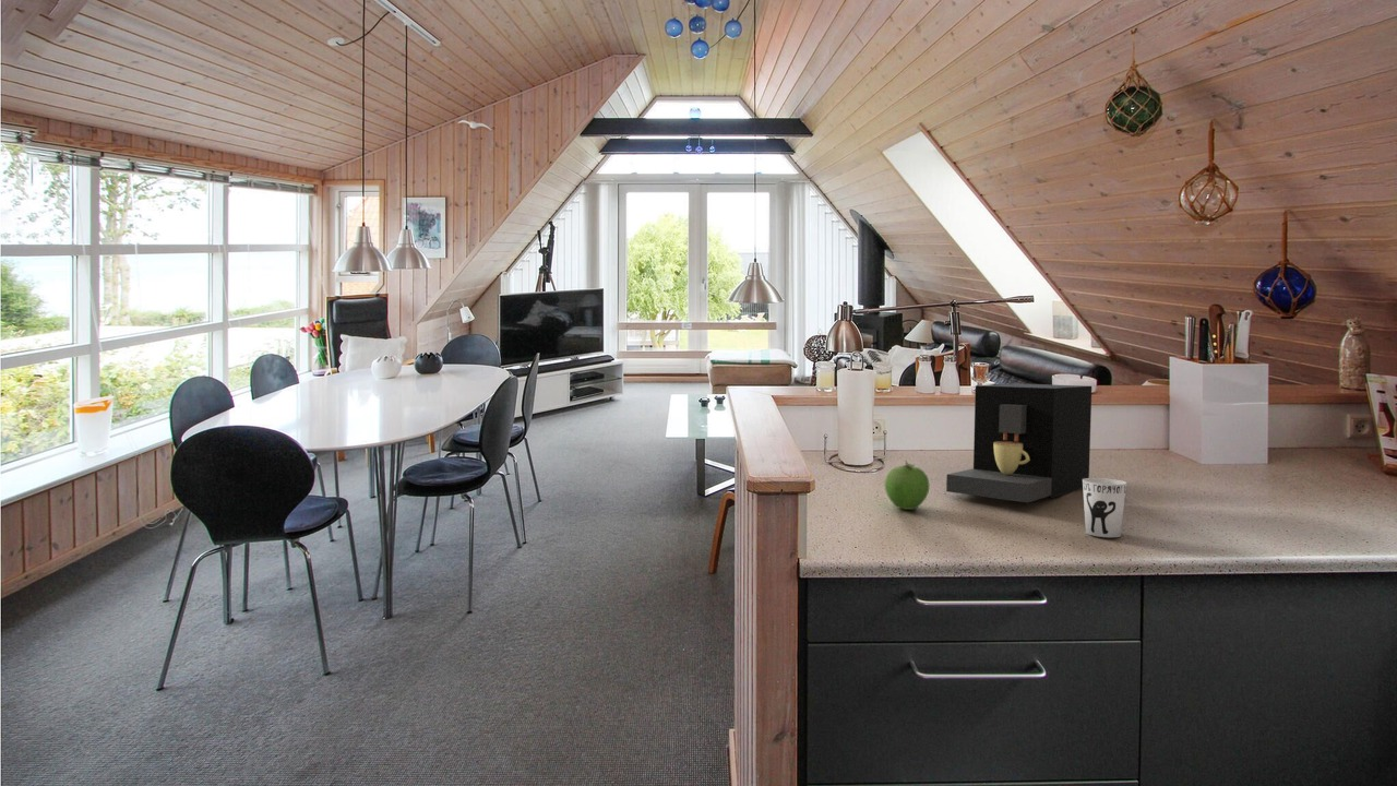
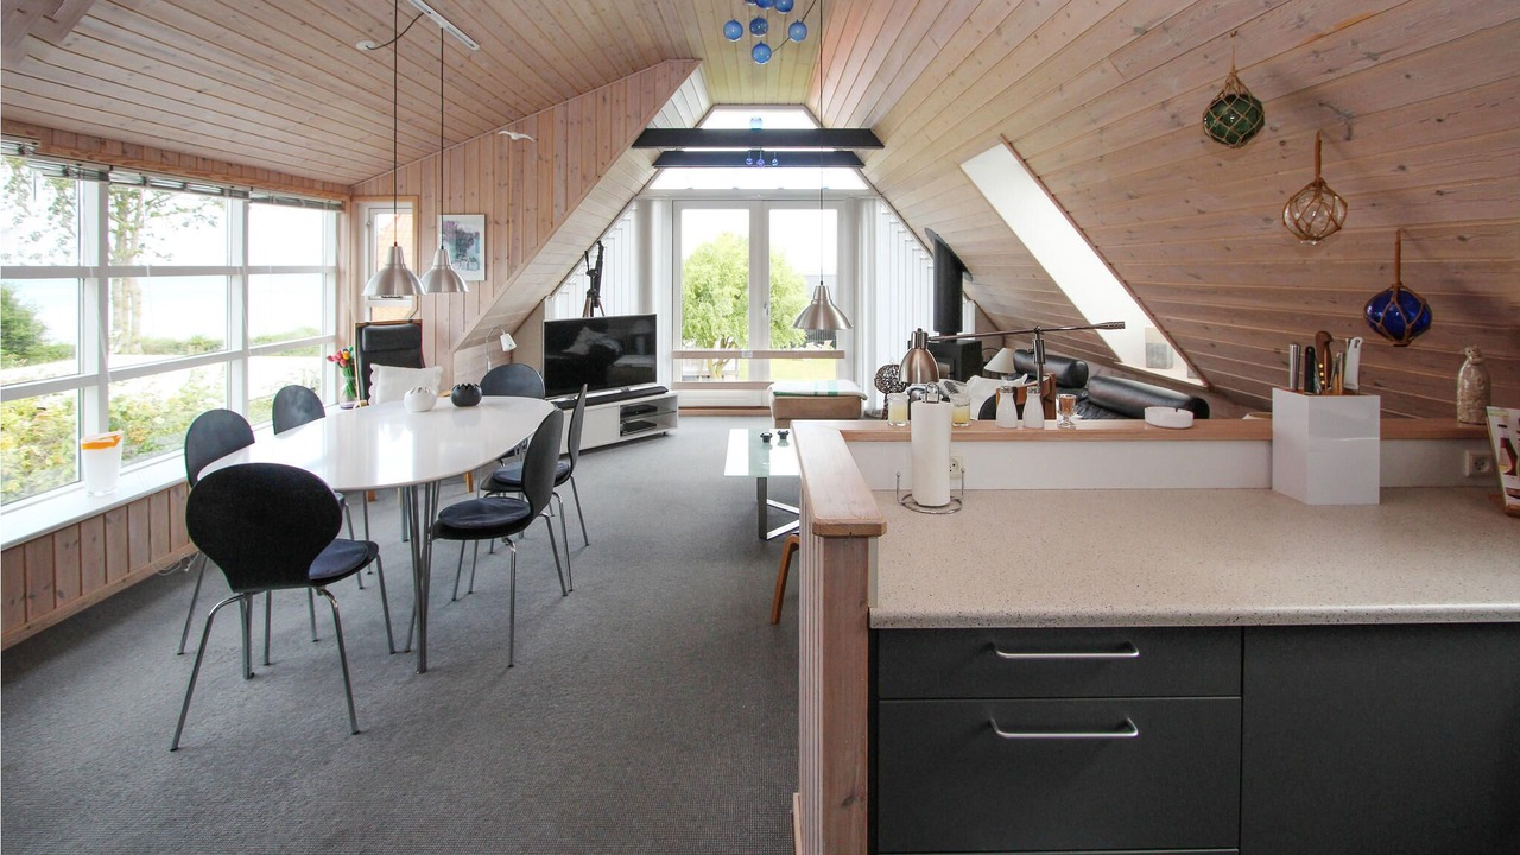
- cup [1082,477,1129,538]
- fruit [884,460,931,511]
- coffee maker [945,383,1092,503]
